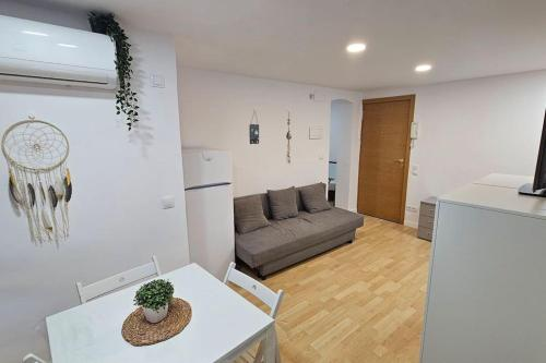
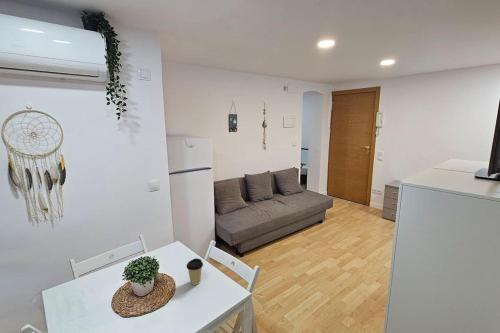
+ coffee cup [185,257,204,286]
